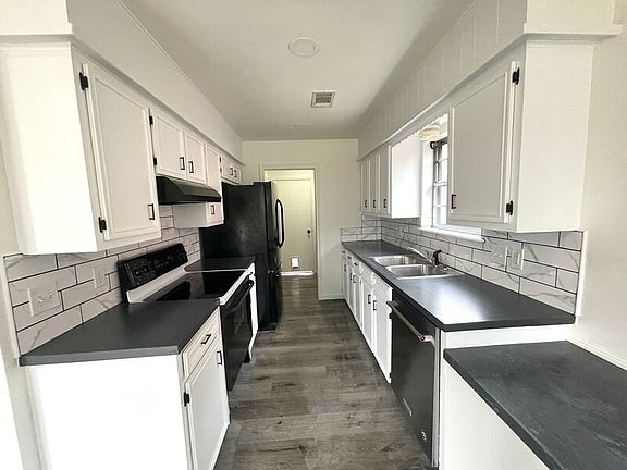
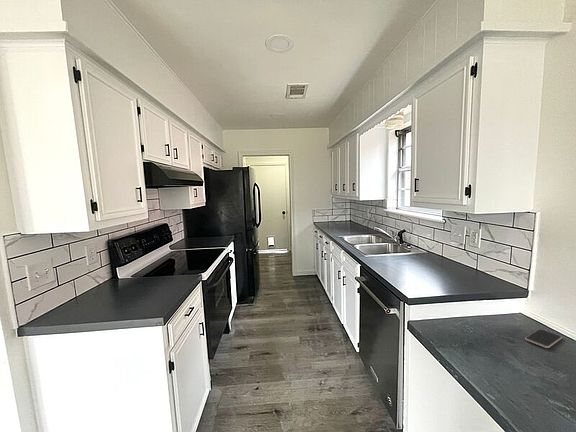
+ smartphone [524,328,563,349]
